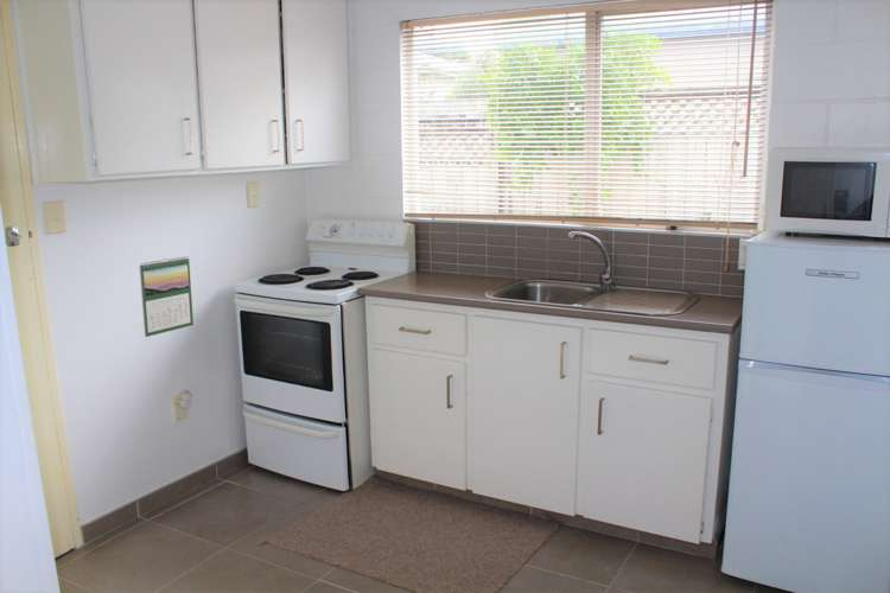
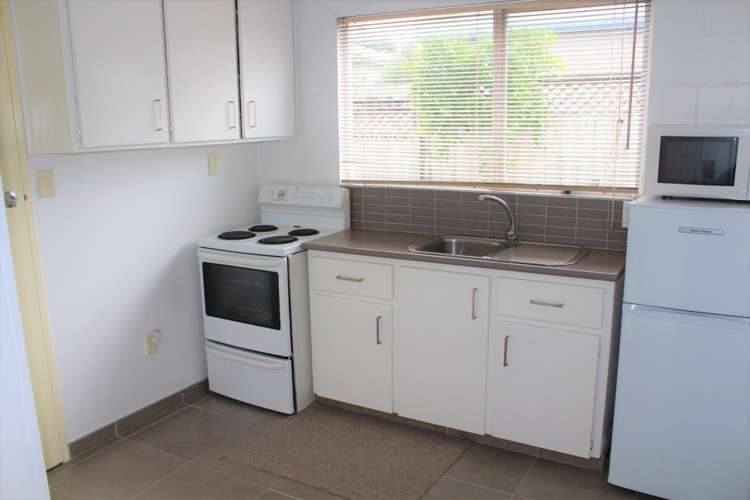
- calendar [139,255,195,338]
